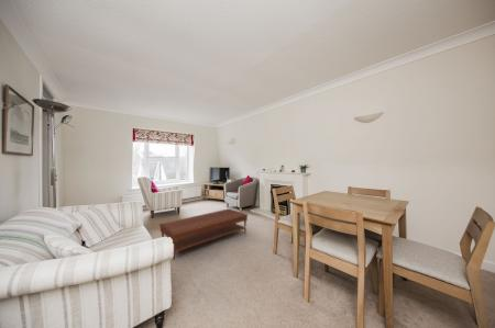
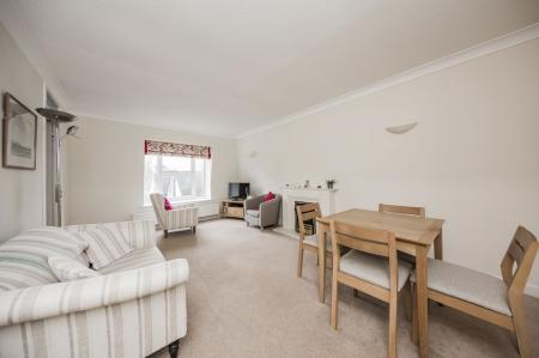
- coffee table [158,207,249,261]
